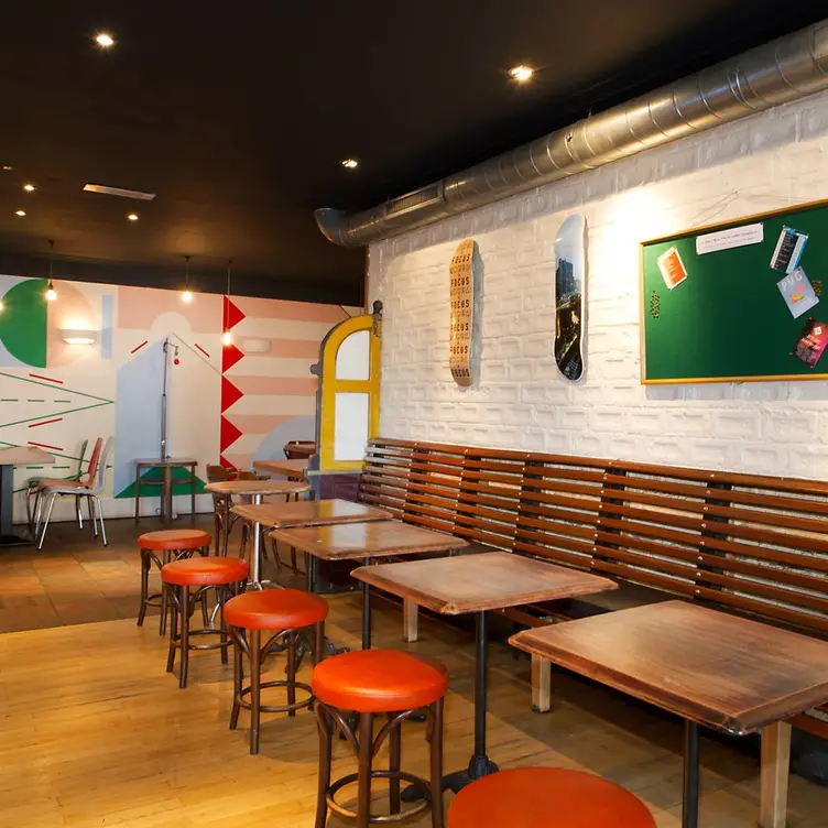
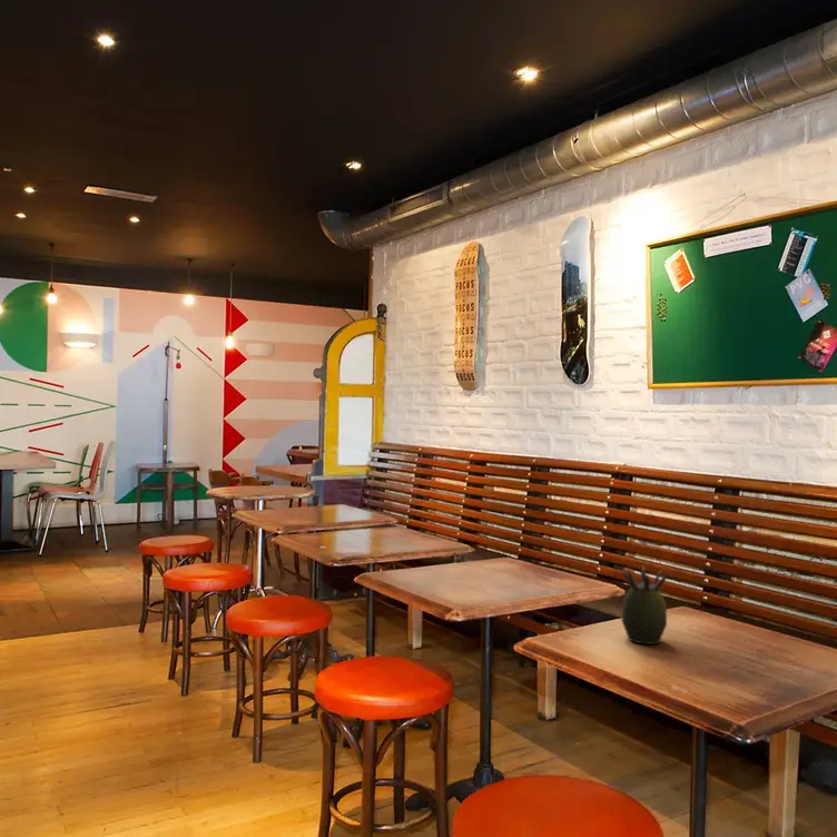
+ succulent plant [620,565,671,646]
